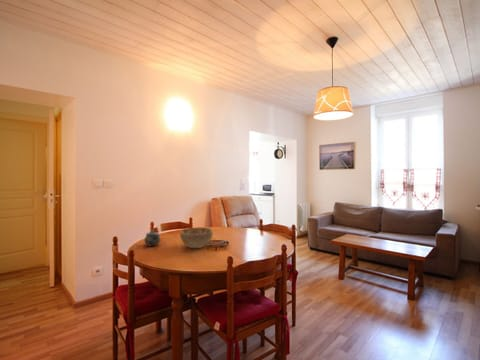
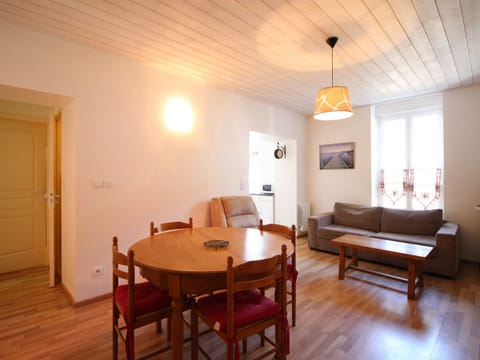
- chinaware [143,229,161,247]
- decorative bowl [179,226,214,249]
